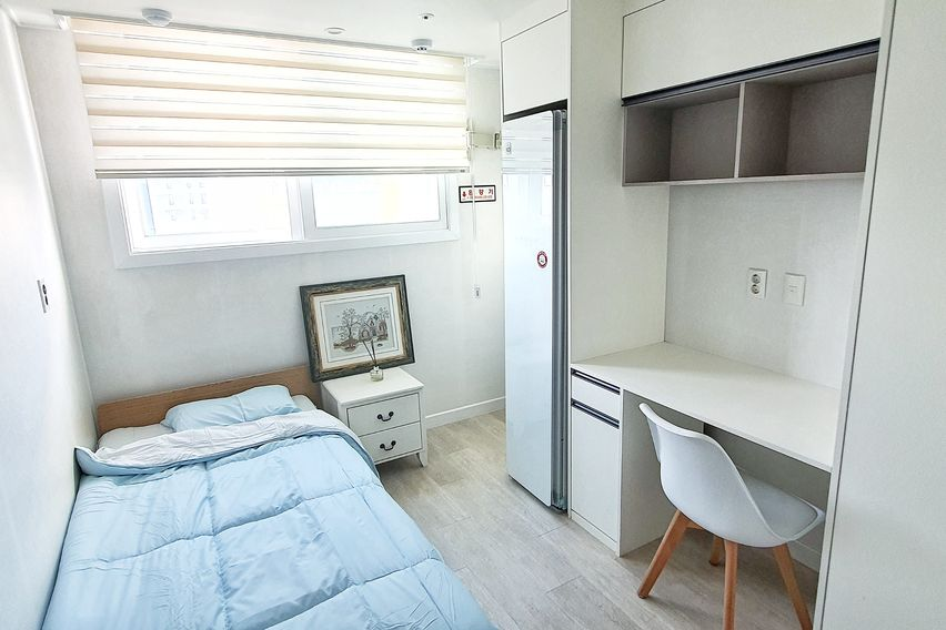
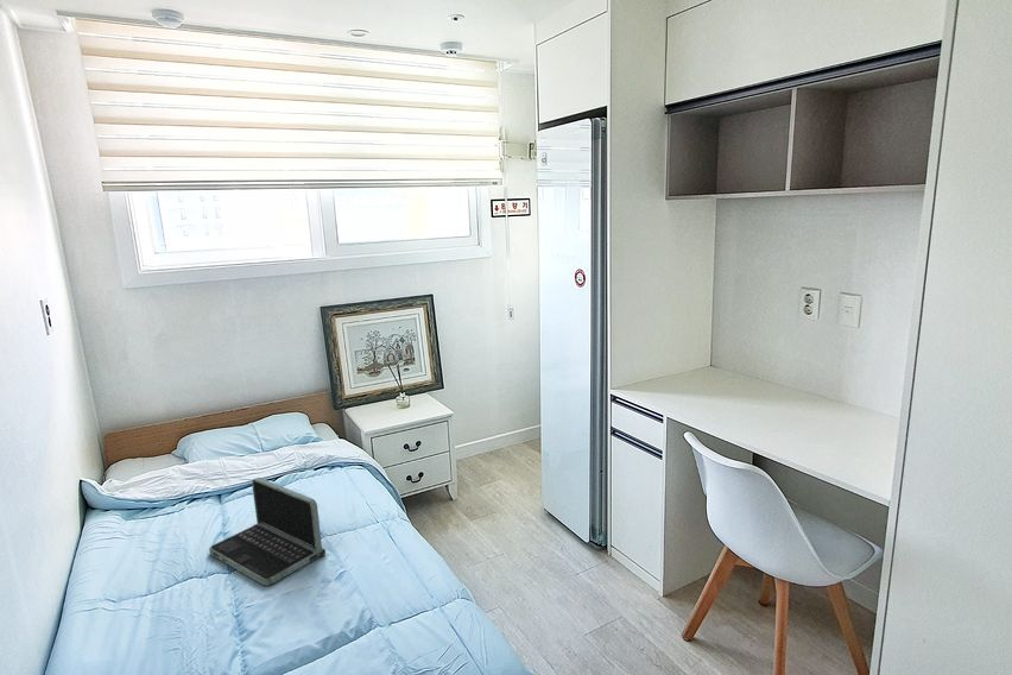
+ laptop [208,477,327,587]
